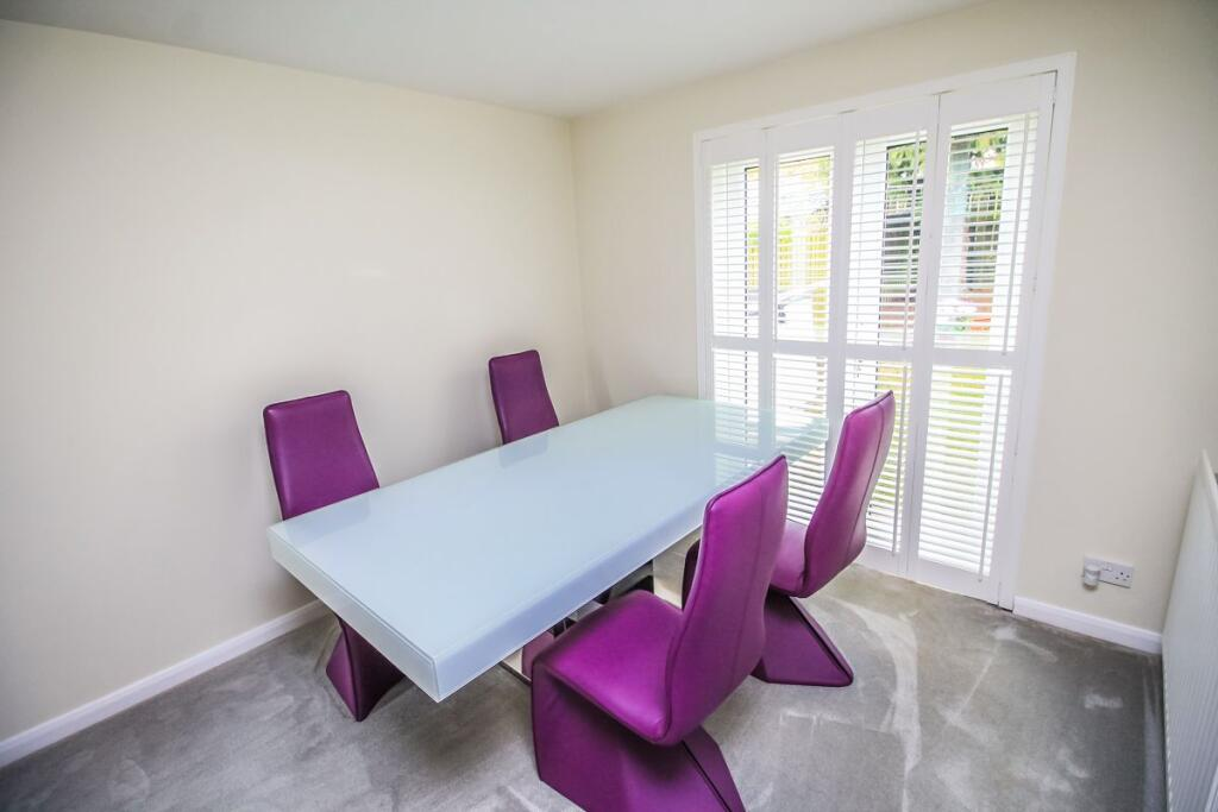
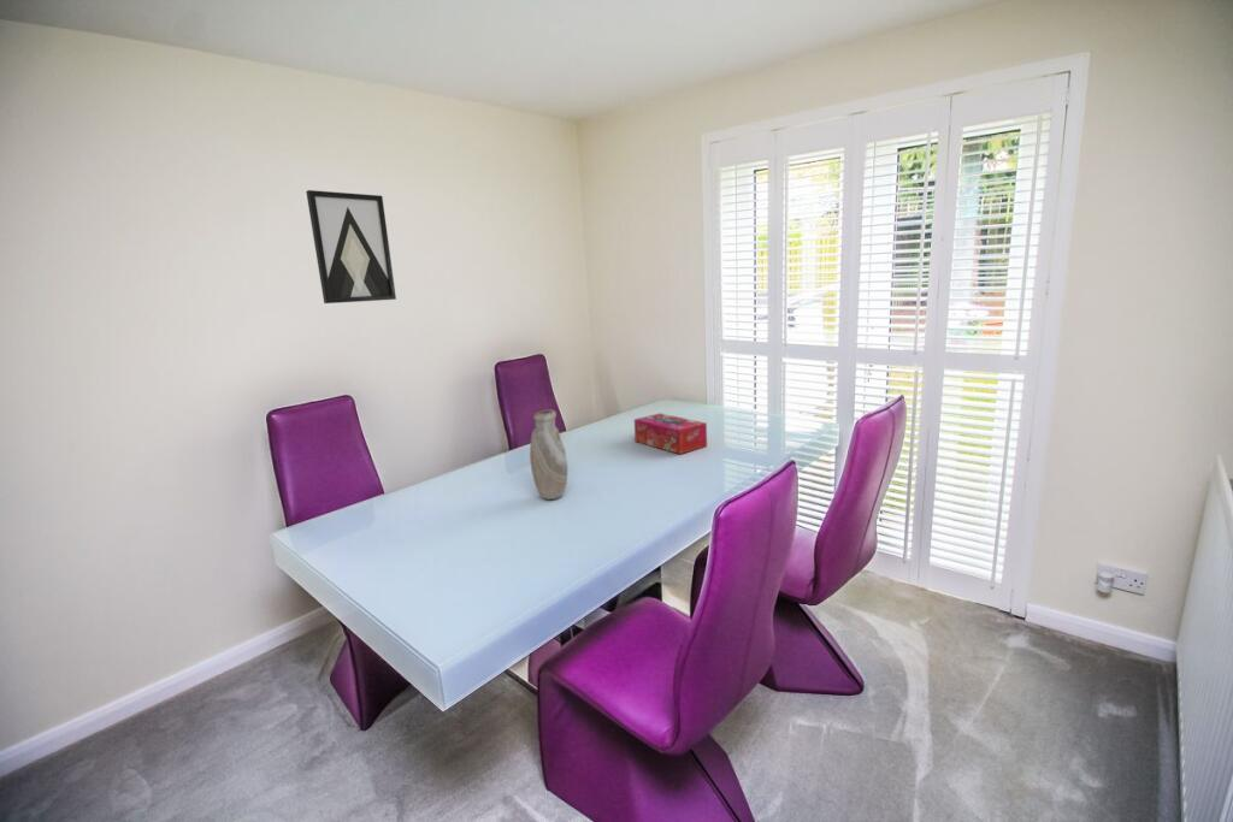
+ wall art [305,189,397,304]
+ vase [529,409,568,501]
+ tissue box [633,412,708,455]
